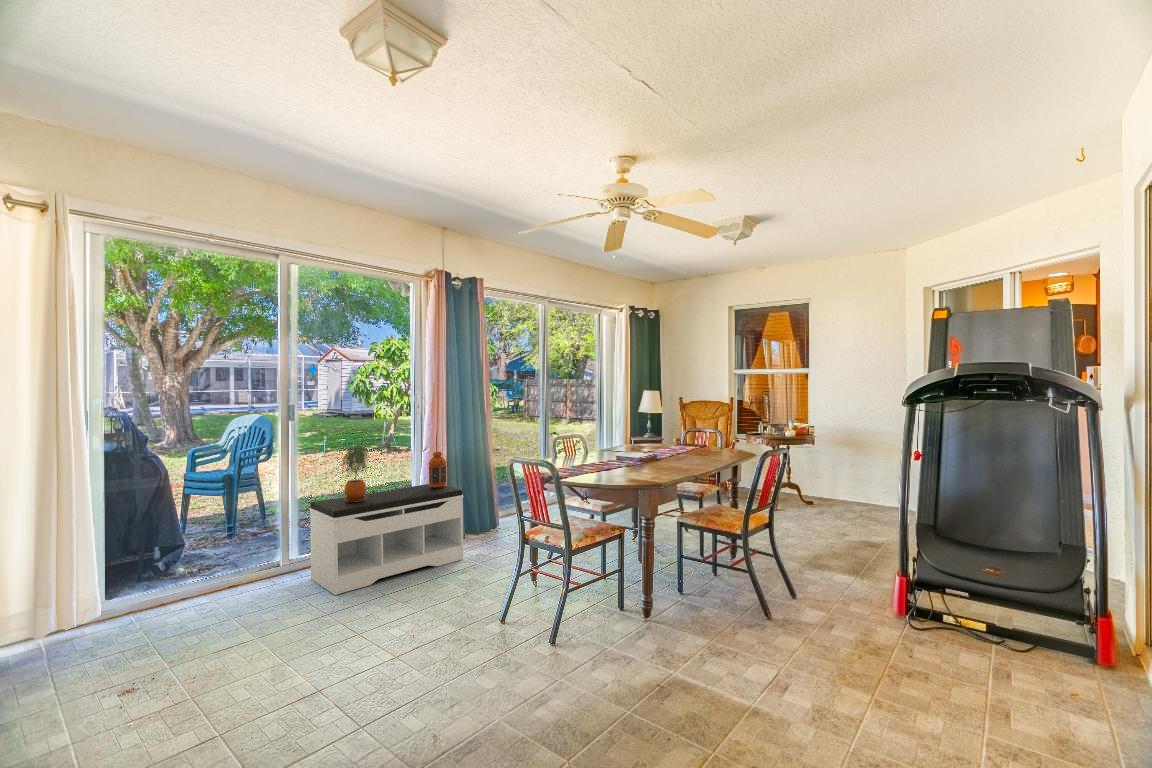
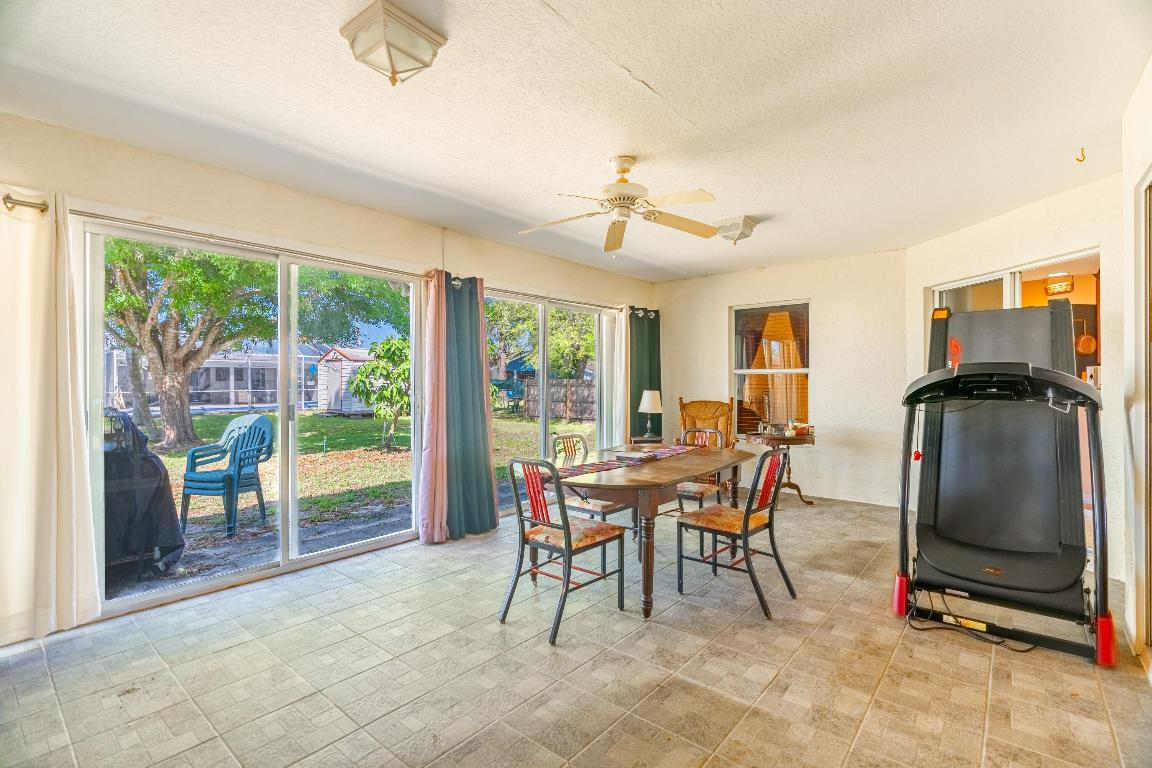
- lantern [427,446,448,488]
- bench [309,483,464,596]
- potted plant [340,445,369,502]
